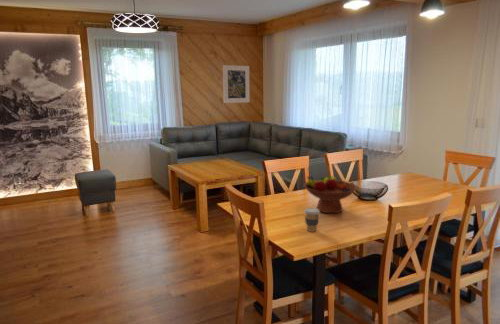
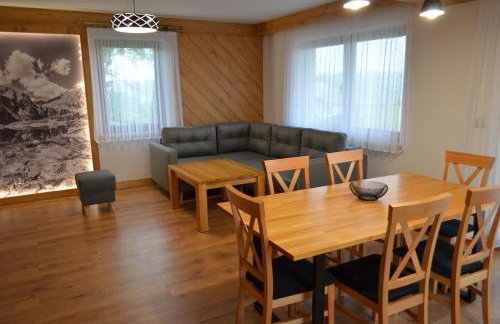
- fruit bowl [303,175,358,214]
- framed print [222,64,251,104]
- coffee cup [303,207,321,233]
